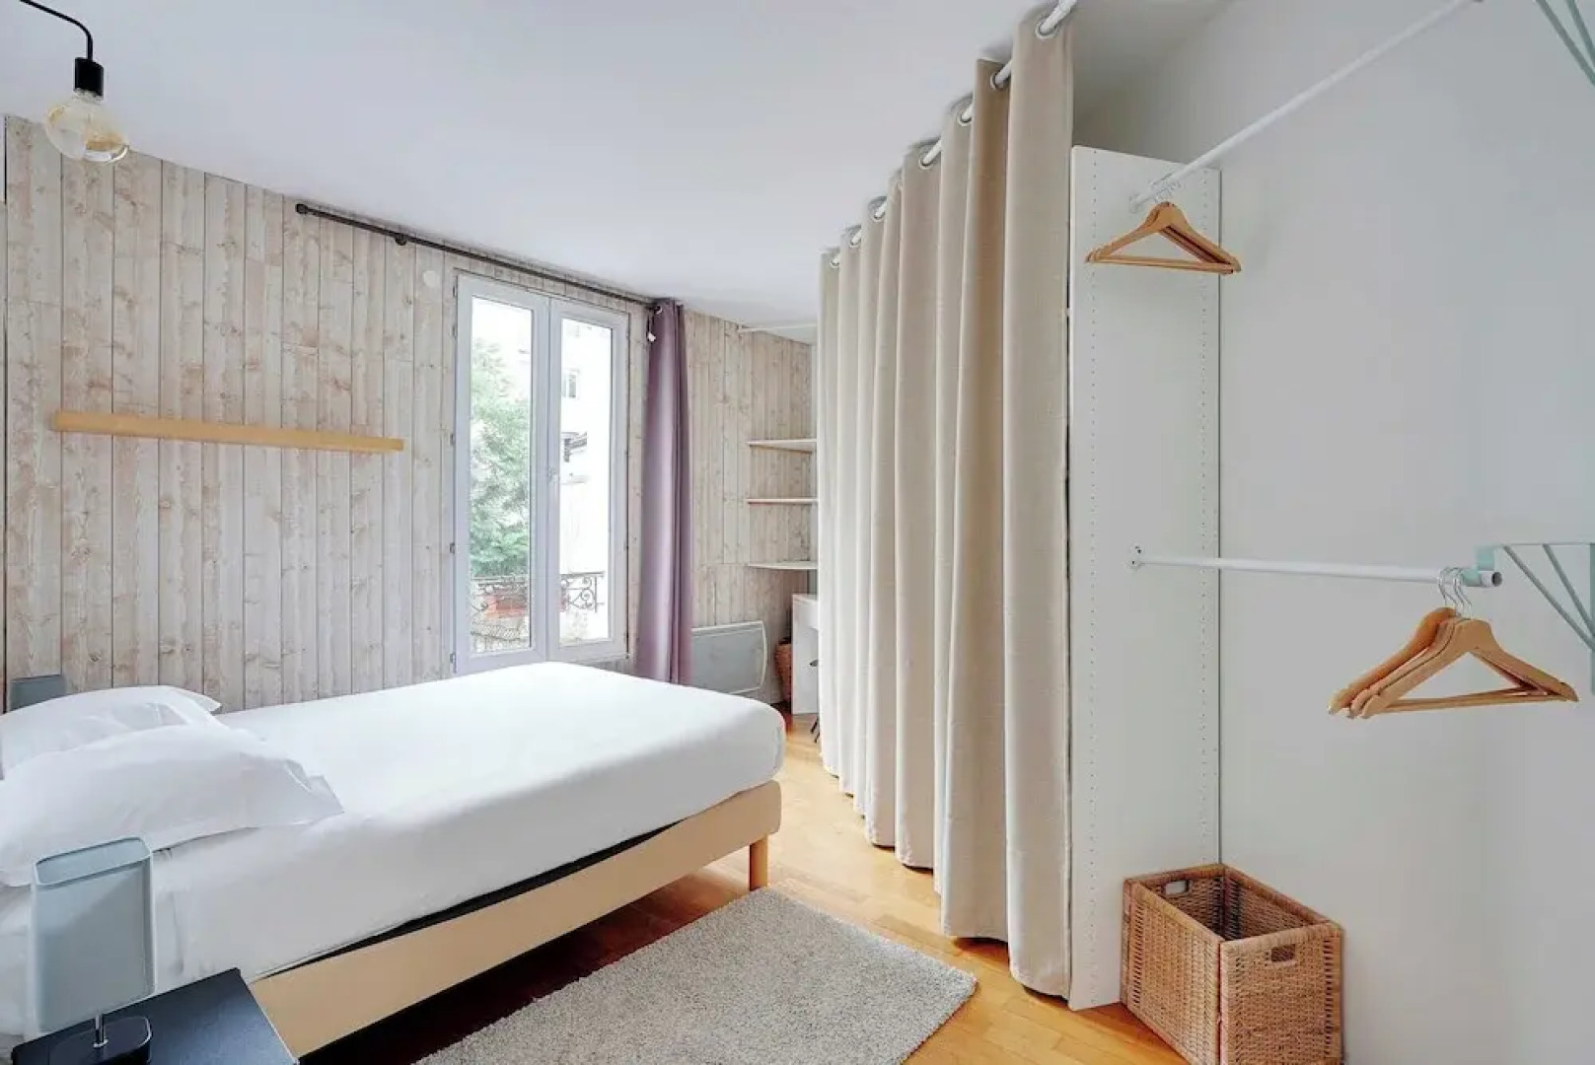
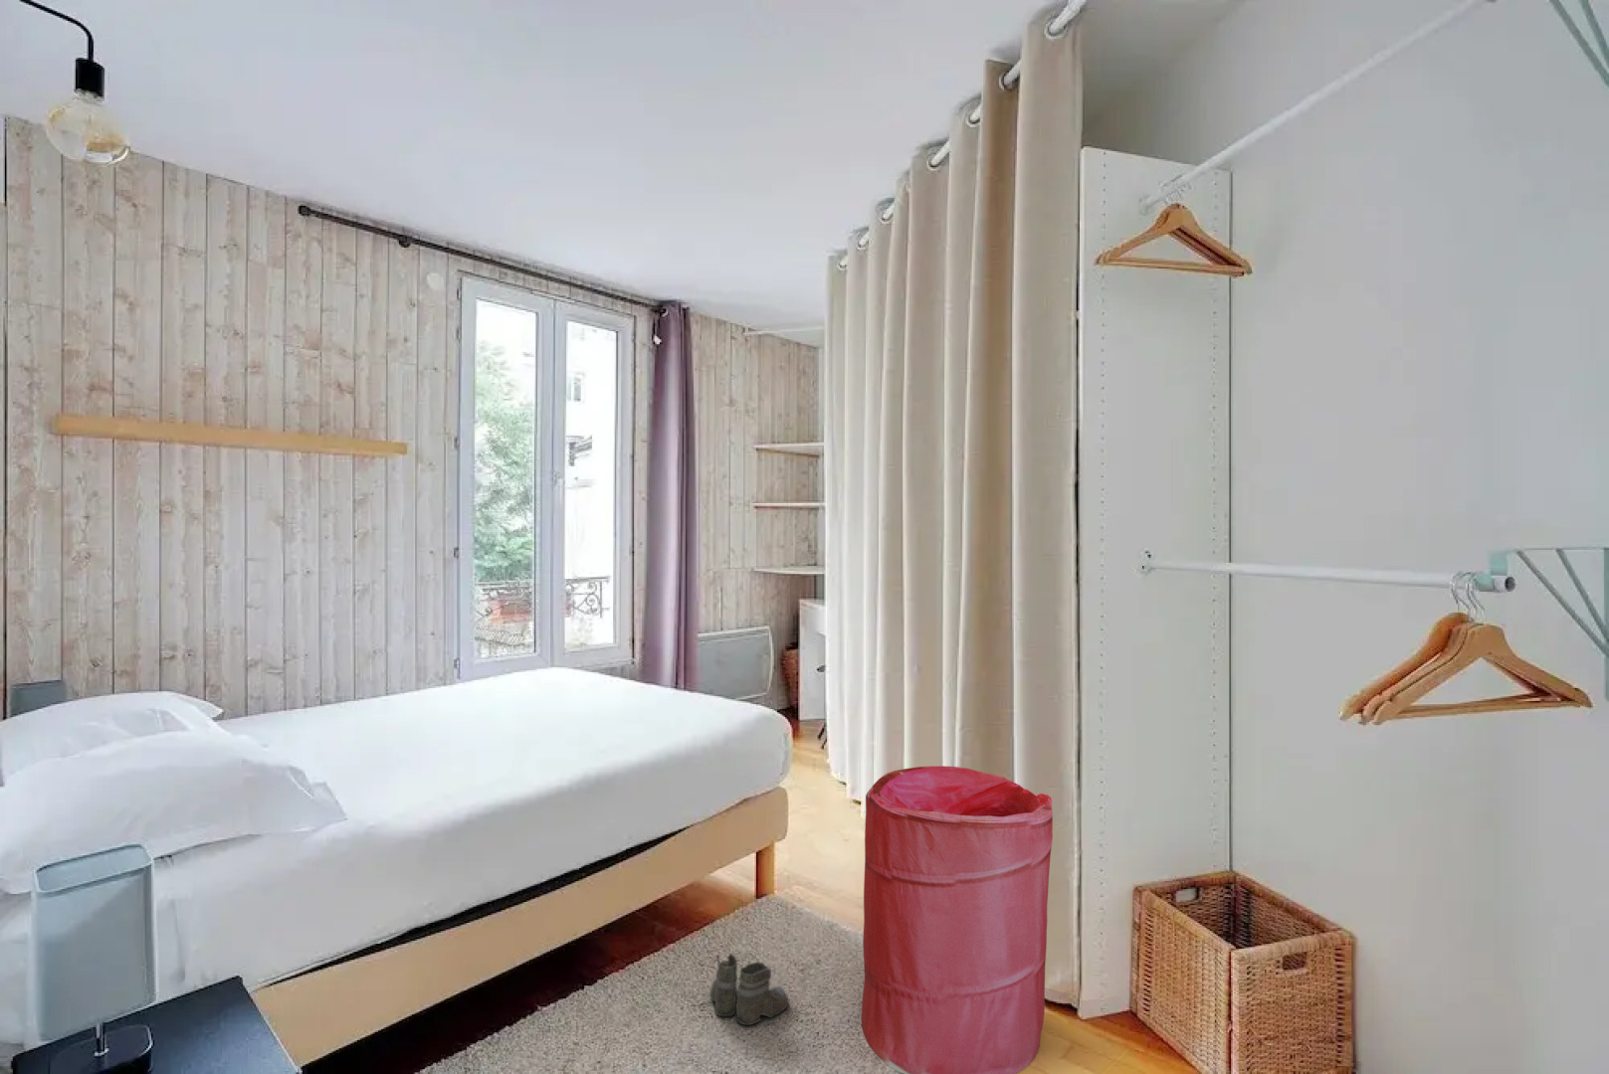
+ boots [698,954,790,1030]
+ laundry hamper [861,765,1054,1074]
